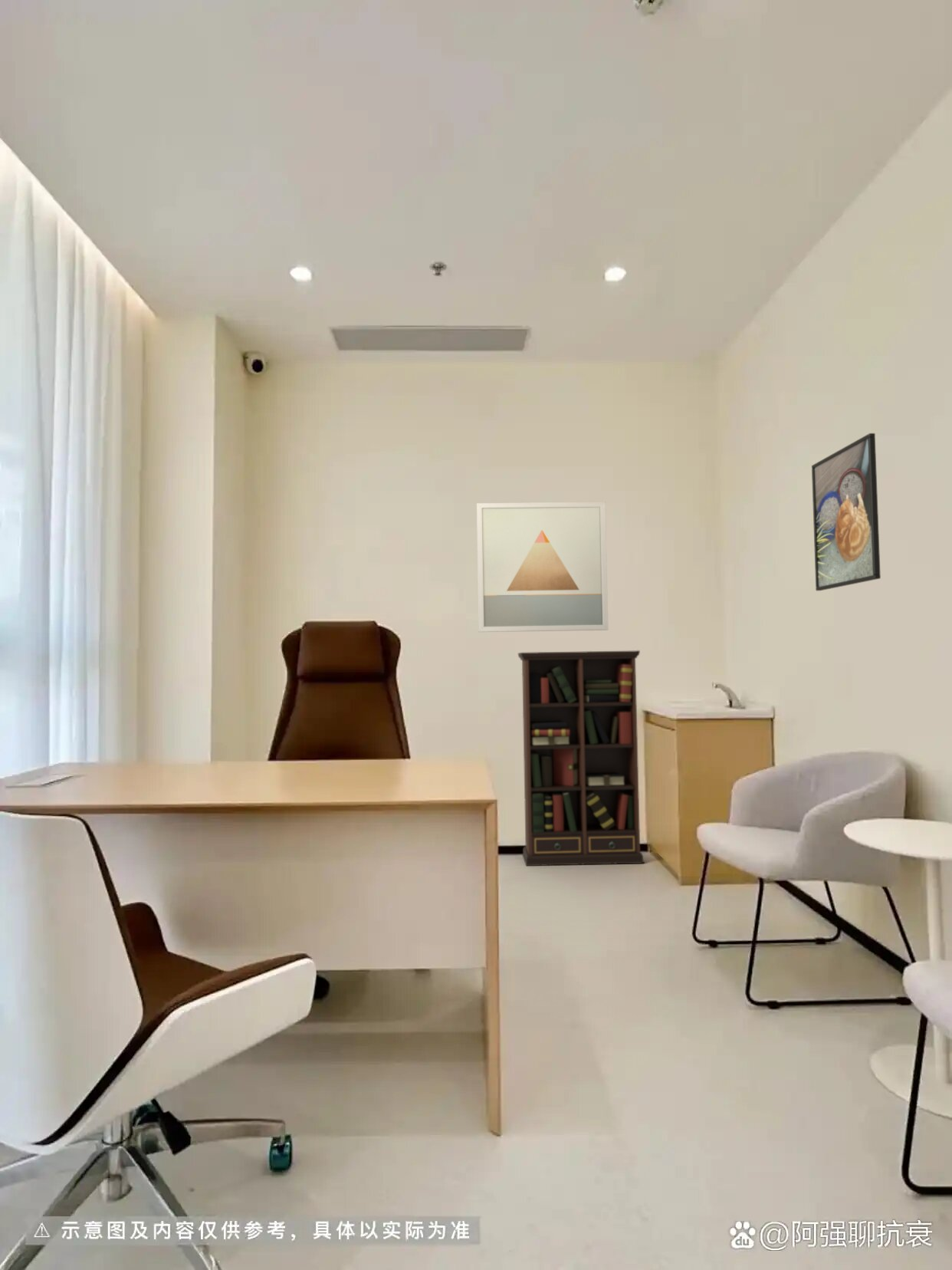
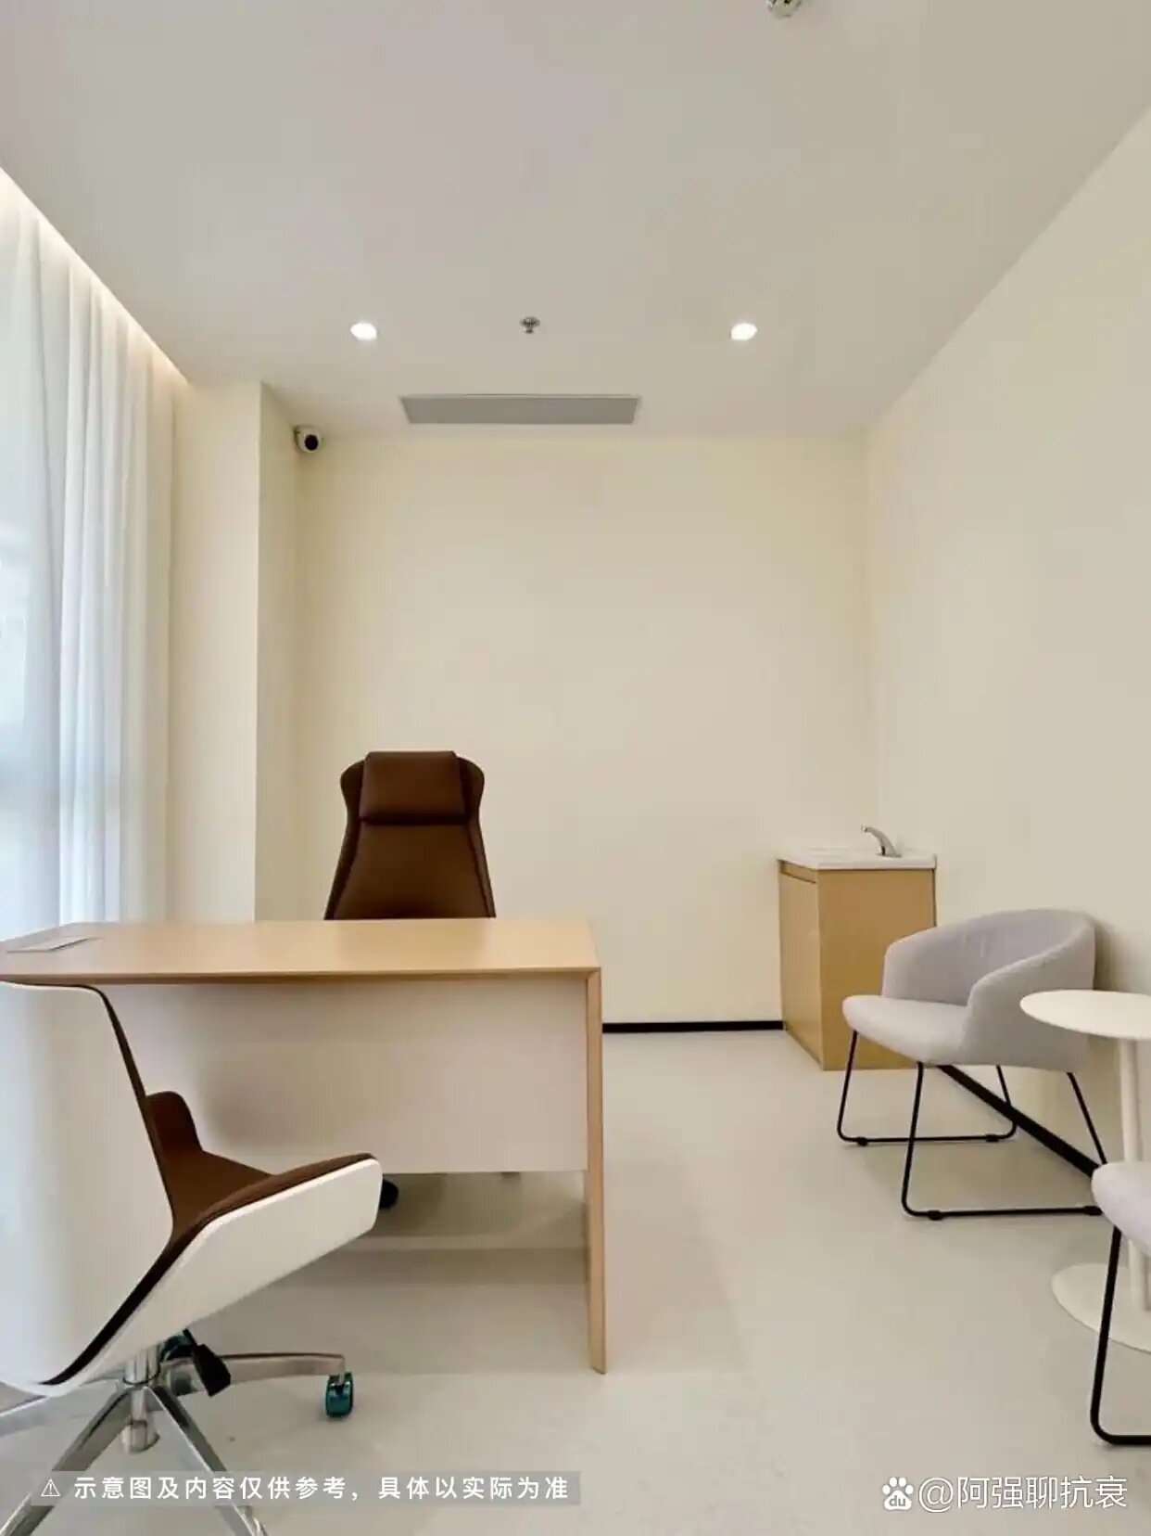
- bookcase [517,650,645,867]
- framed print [811,433,881,591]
- wall art [476,502,609,633]
